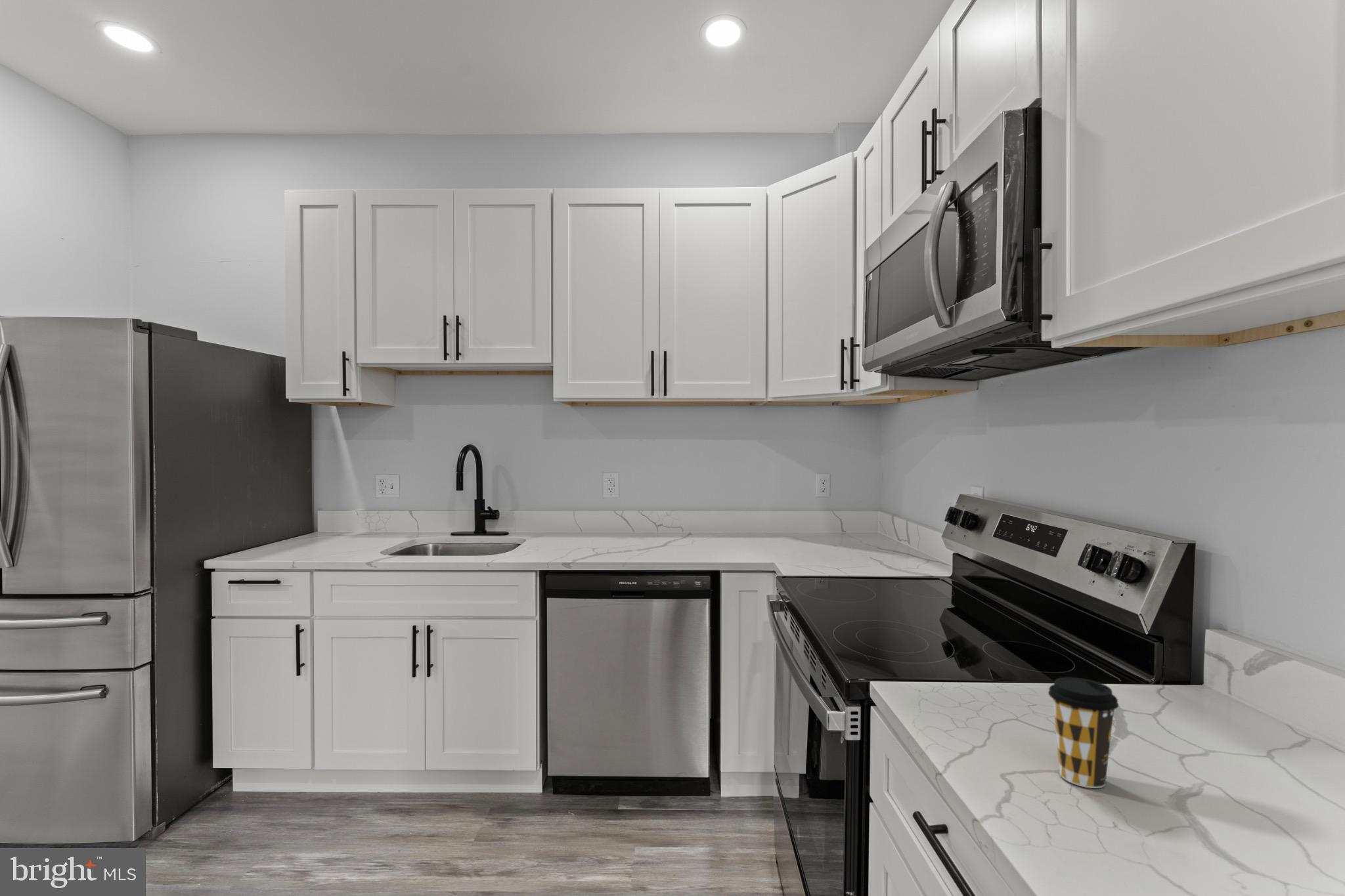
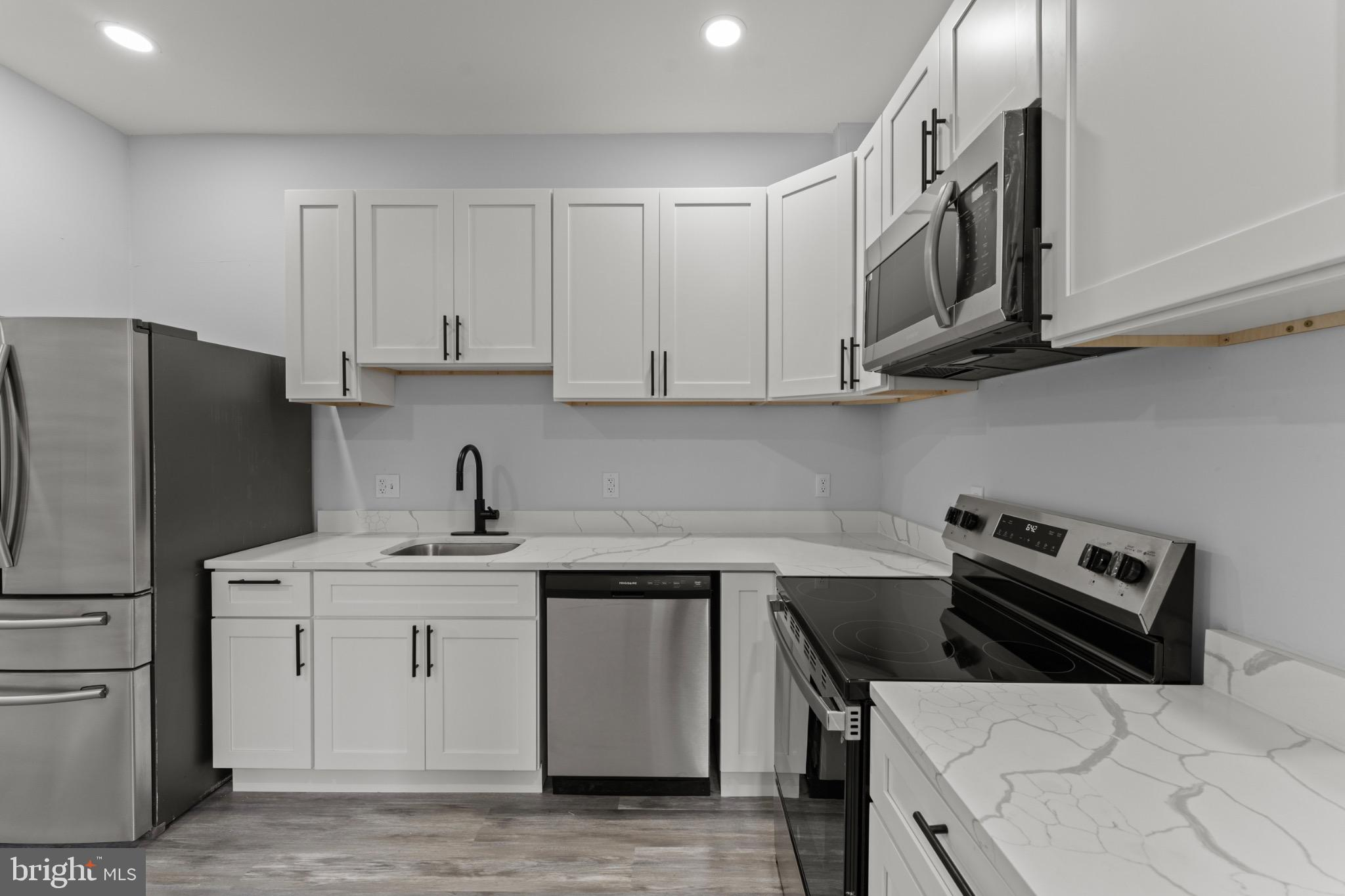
- coffee cup [1047,677,1119,789]
